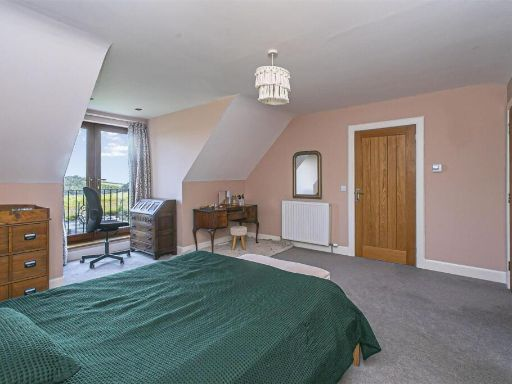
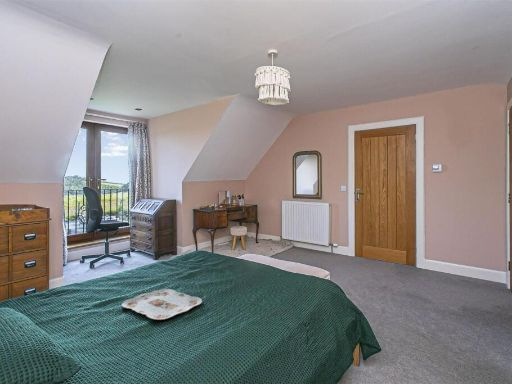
+ serving tray [121,288,203,321]
